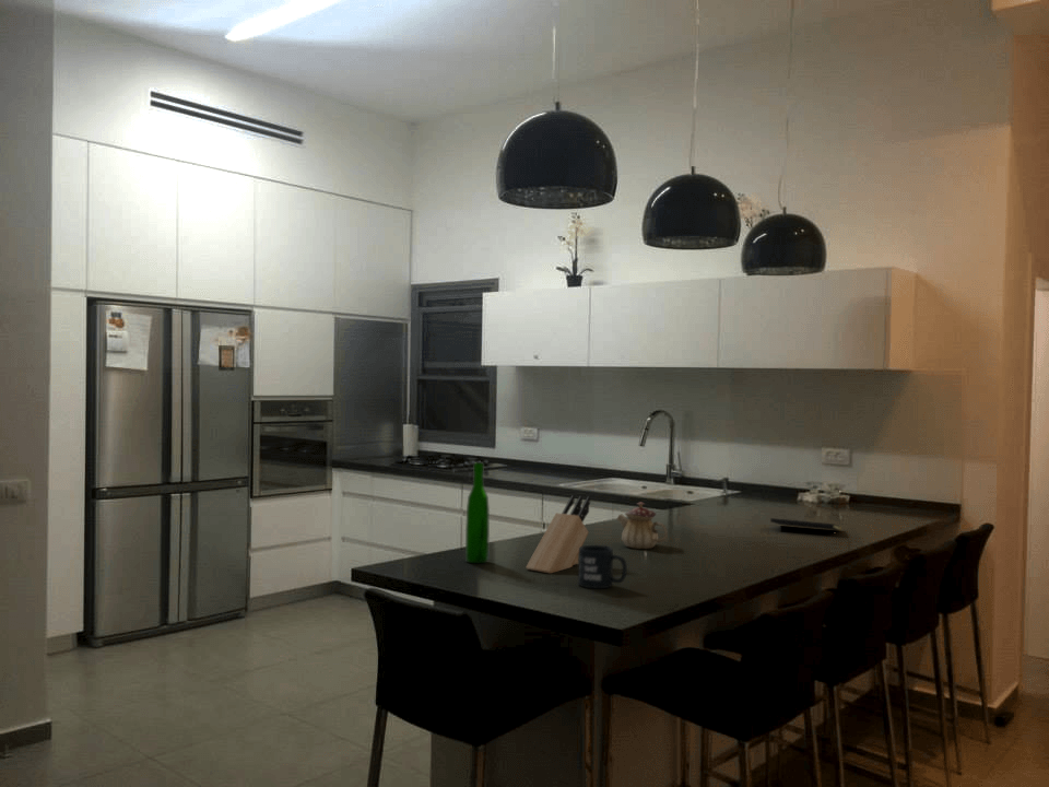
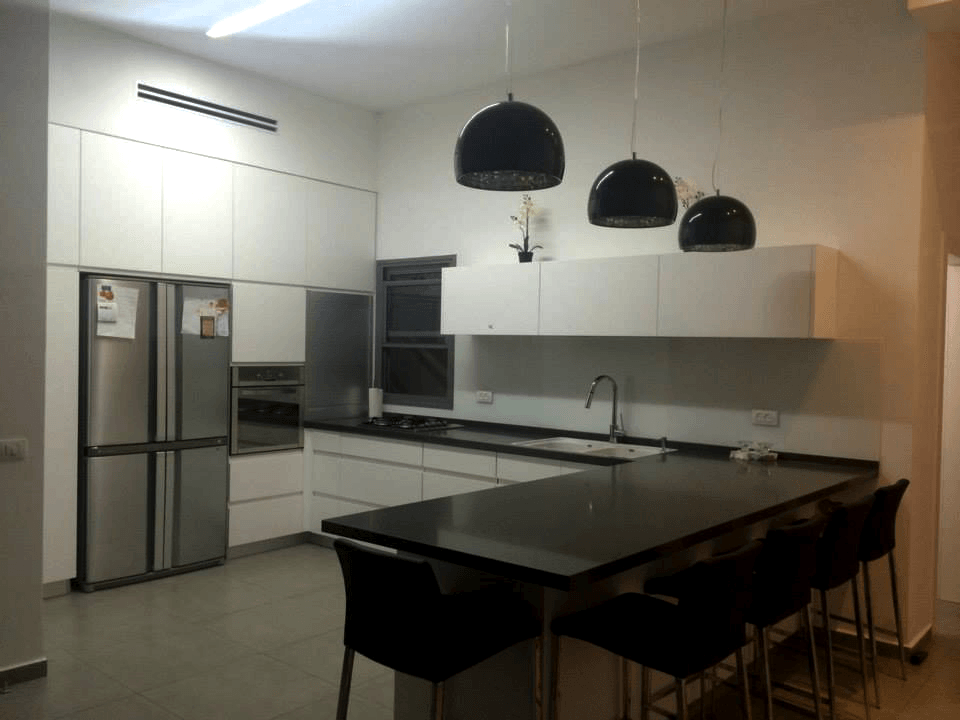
- notepad [769,517,841,538]
- mug [577,544,628,589]
- teapot [616,501,669,550]
- knife block [526,494,591,575]
- wine bottle [464,462,491,564]
